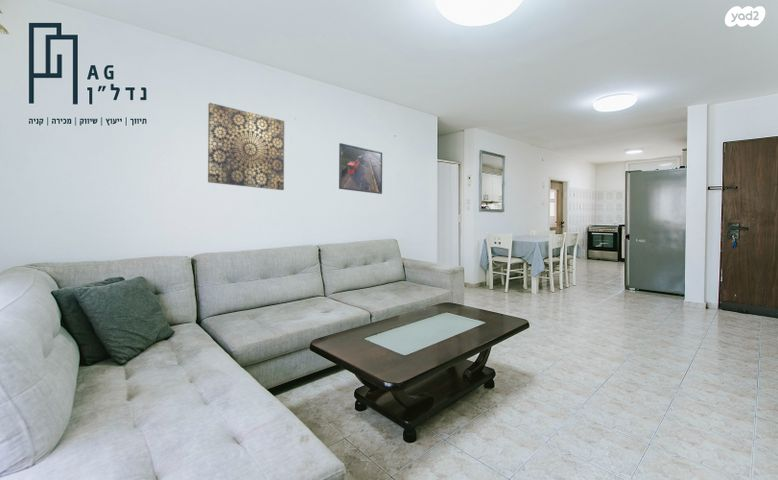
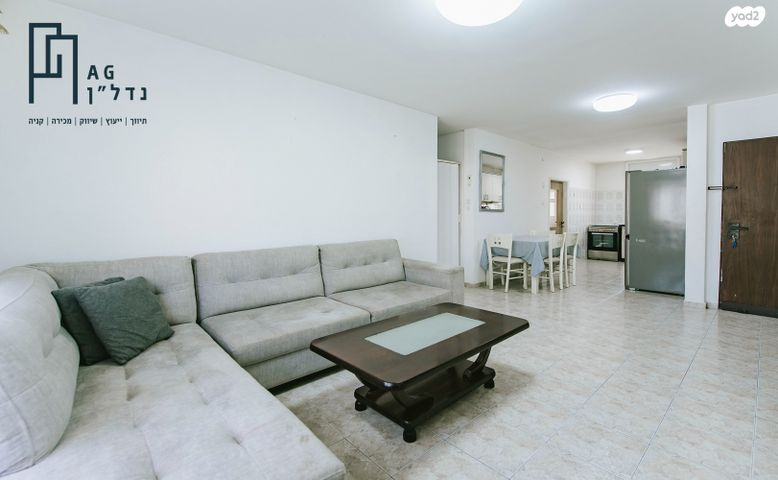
- wall art [207,102,285,191]
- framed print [338,142,383,195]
